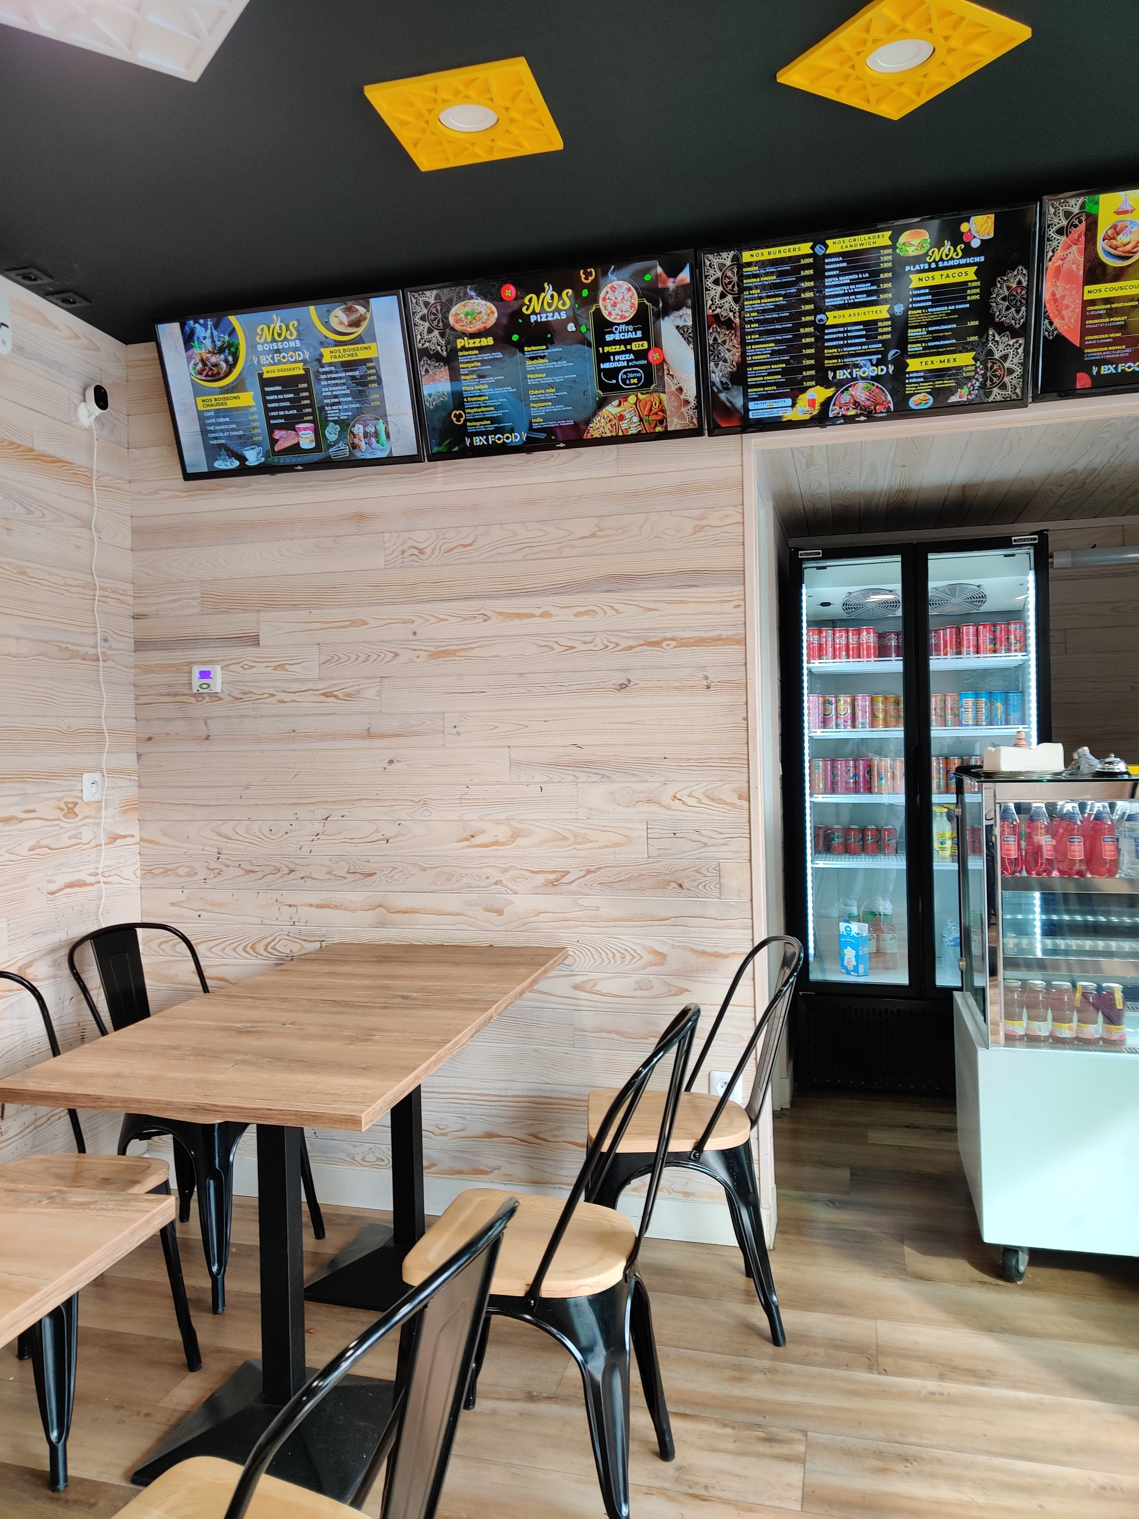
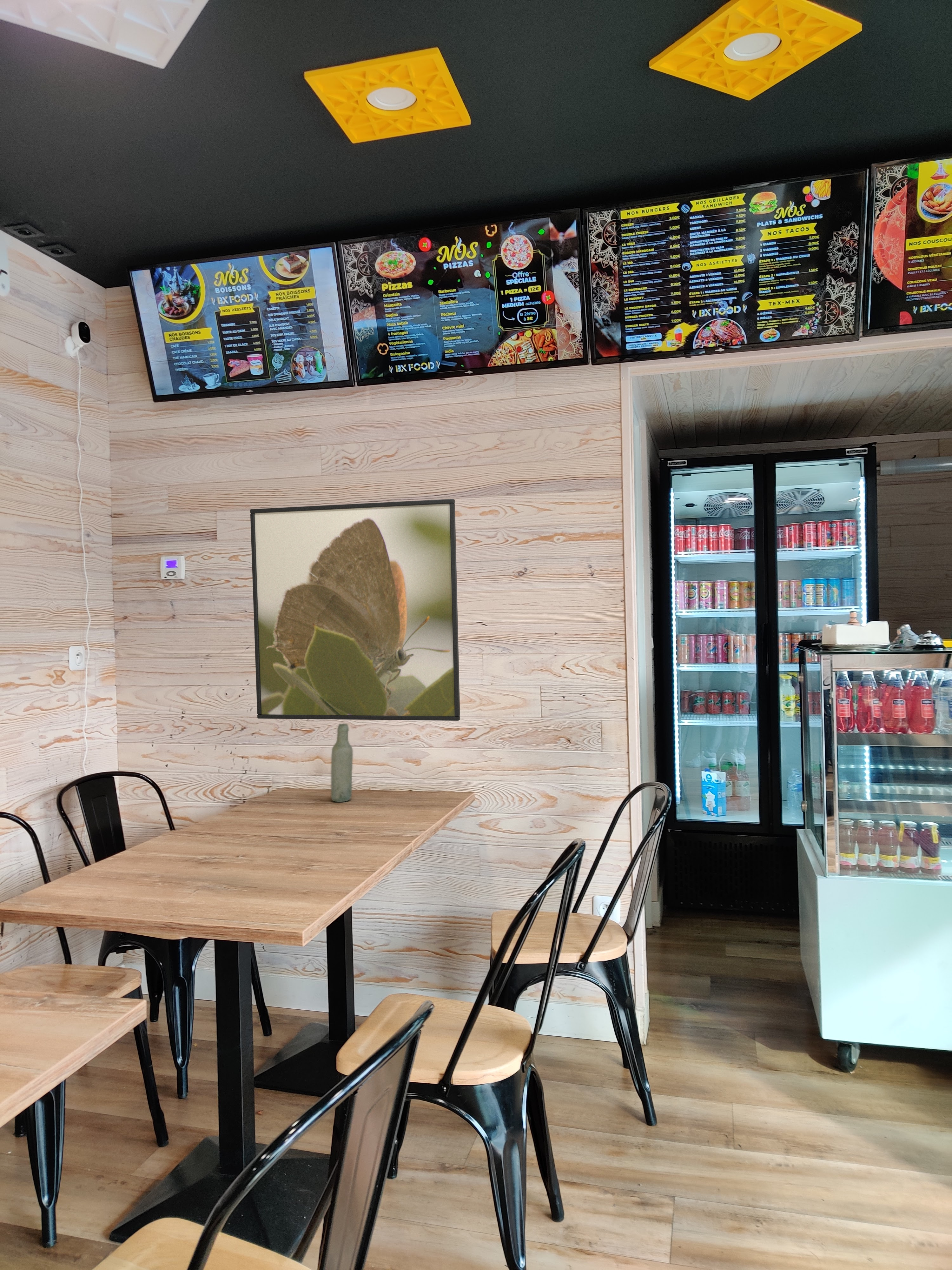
+ bottle [331,723,353,802]
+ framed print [250,498,460,721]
